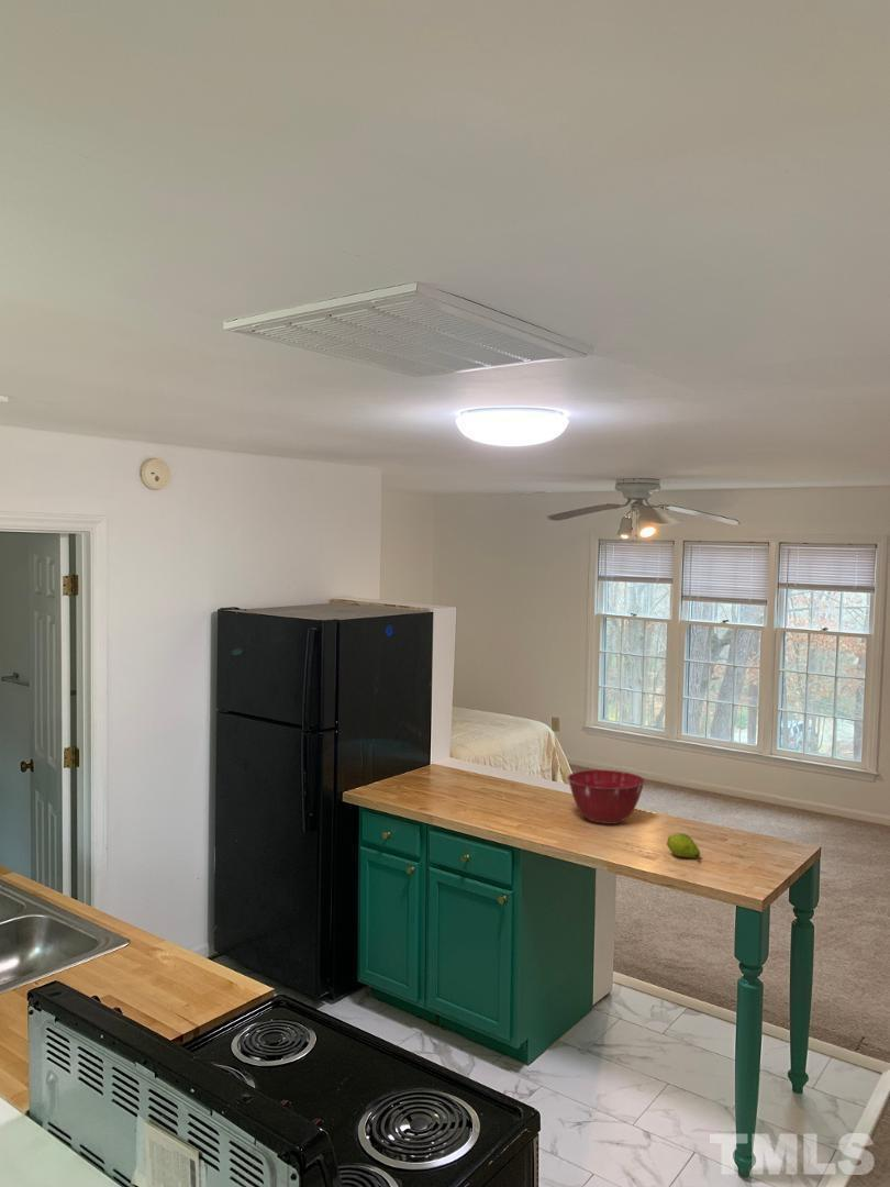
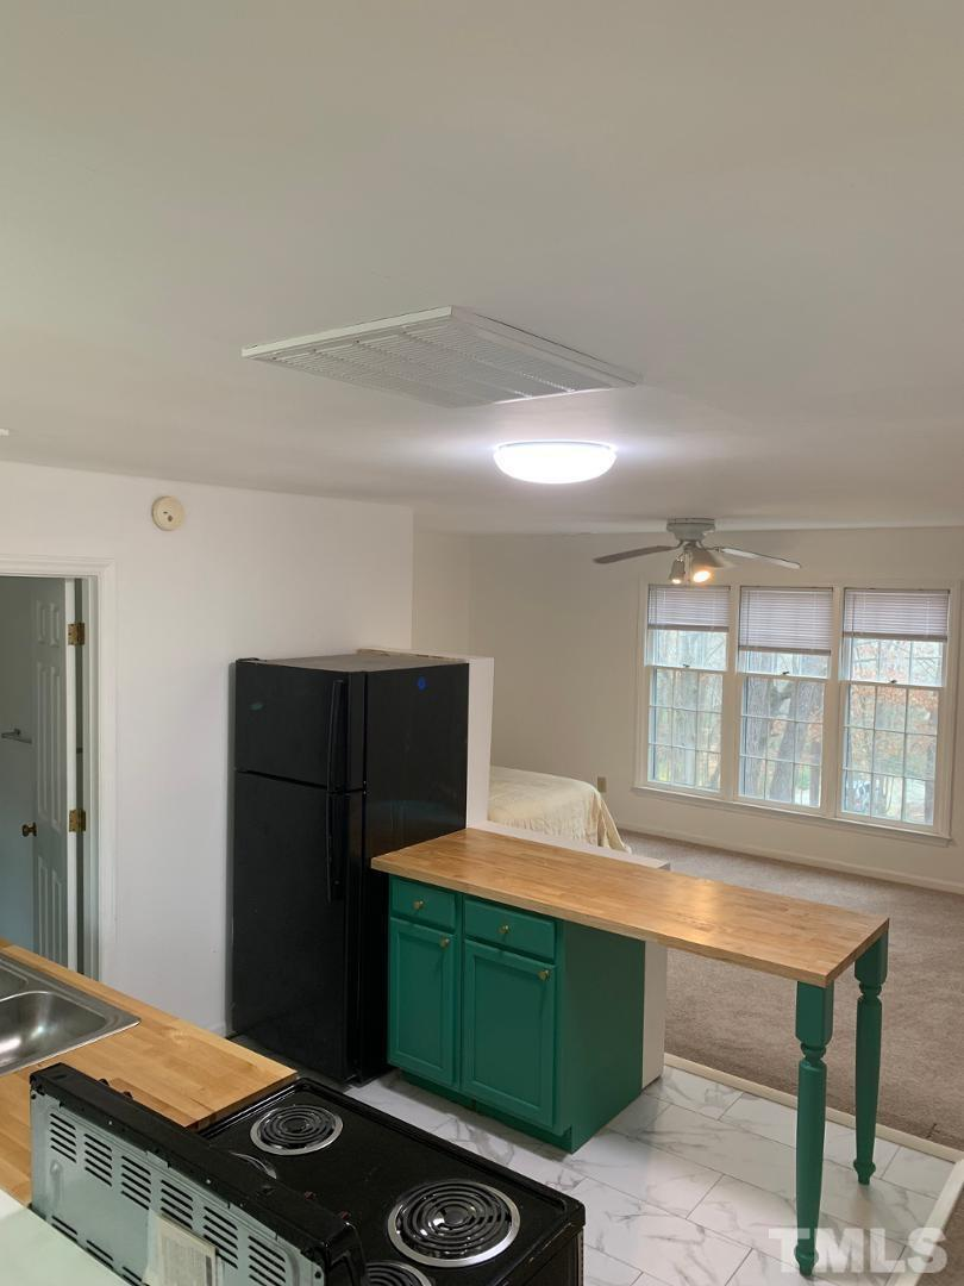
- mixing bowl [567,769,646,825]
- fruit [666,832,701,863]
